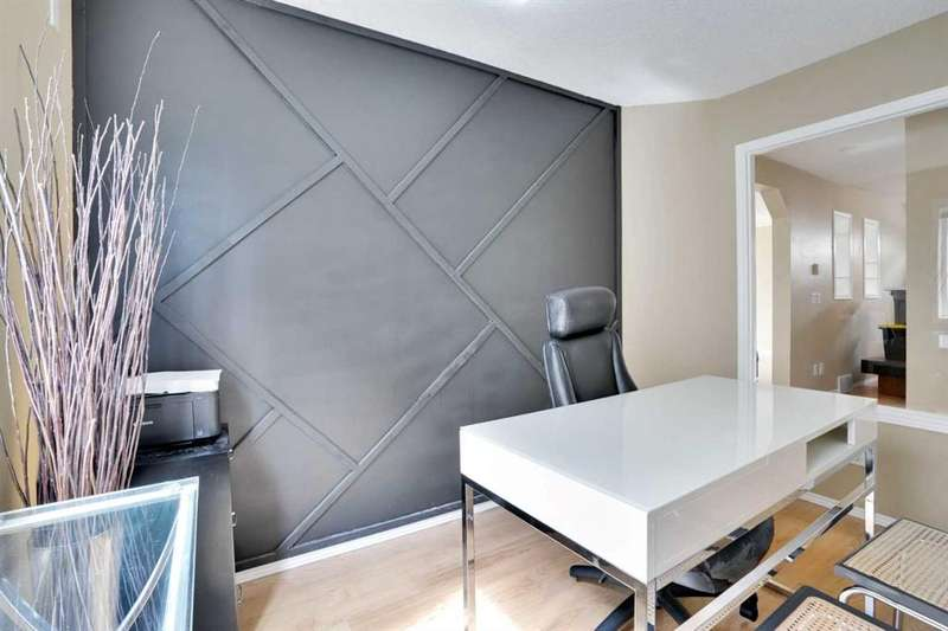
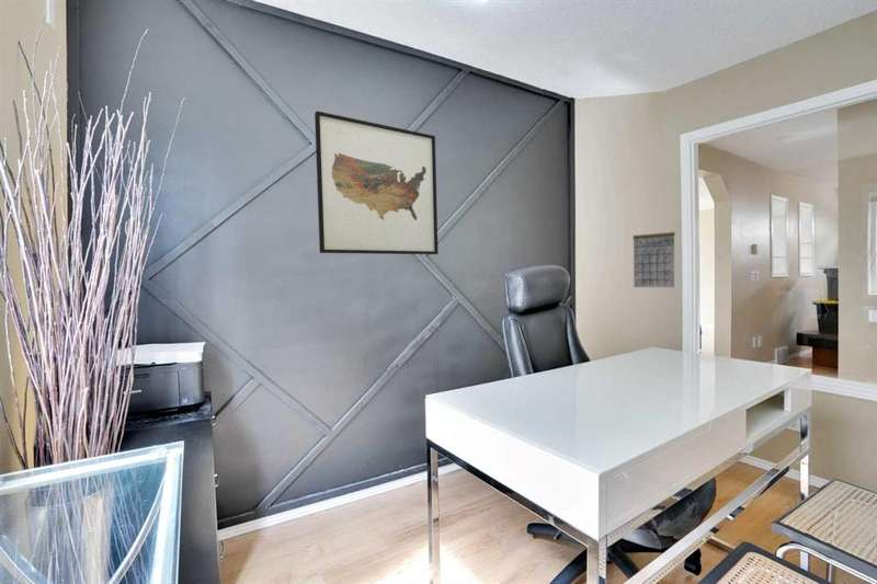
+ wall art [314,110,440,255]
+ calendar [631,224,676,288]
